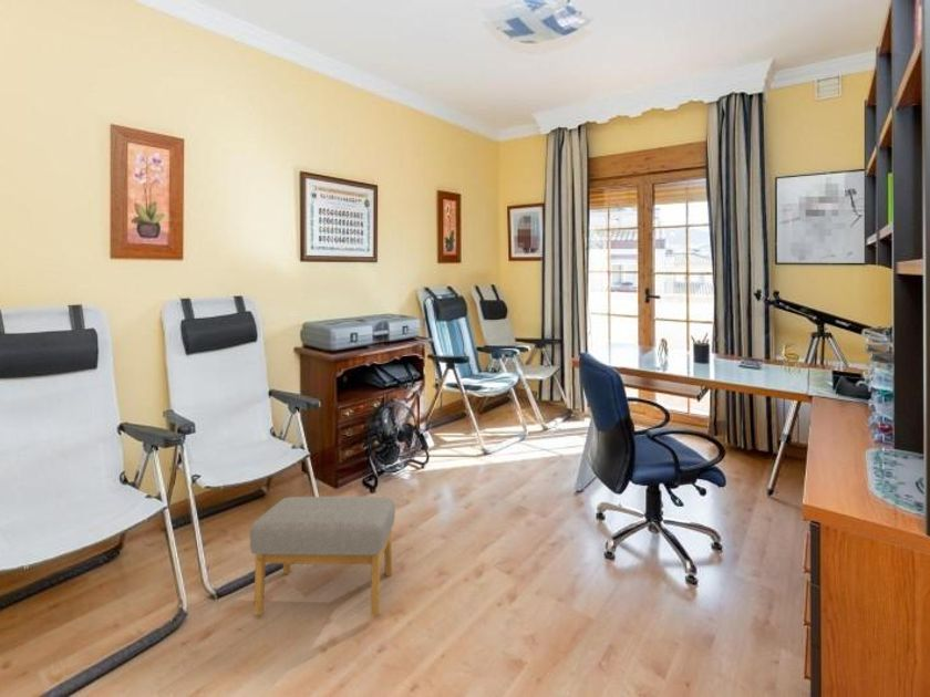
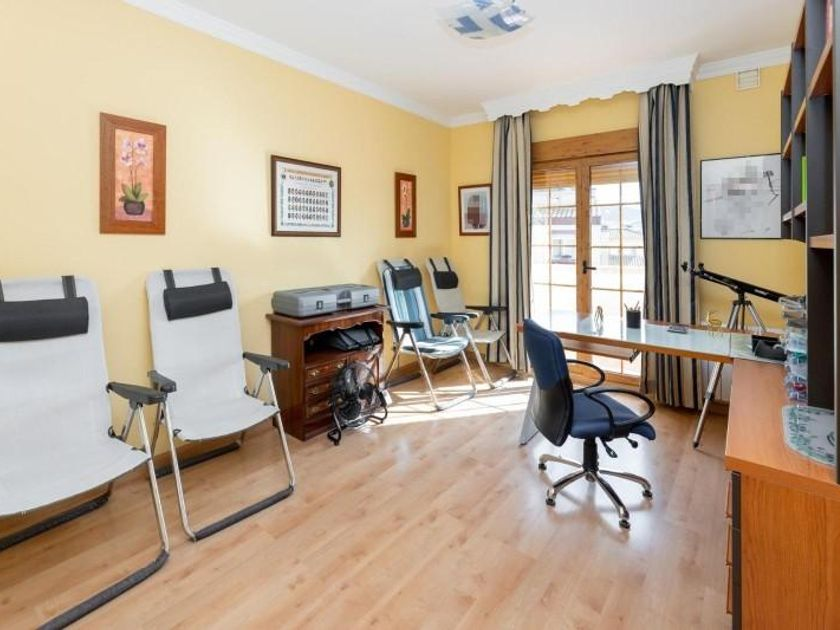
- footstool [249,496,396,617]
